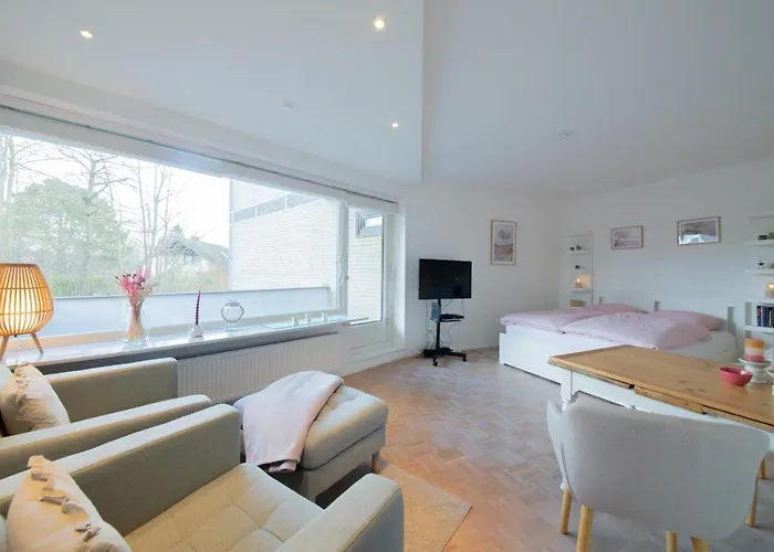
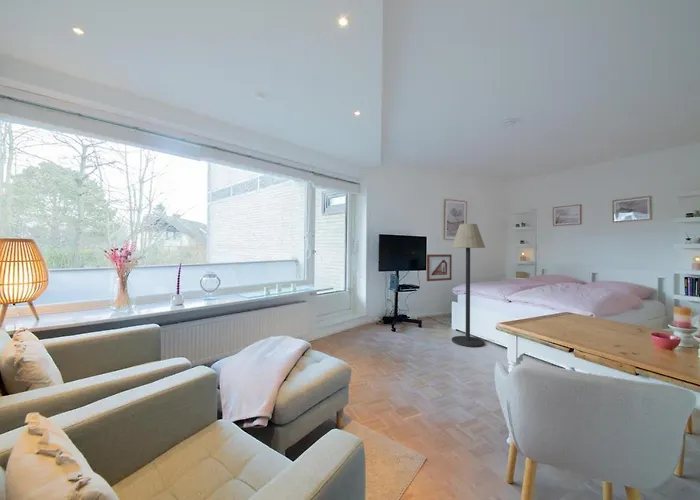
+ picture frame [426,253,453,282]
+ floor lamp [451,223,486,348]
